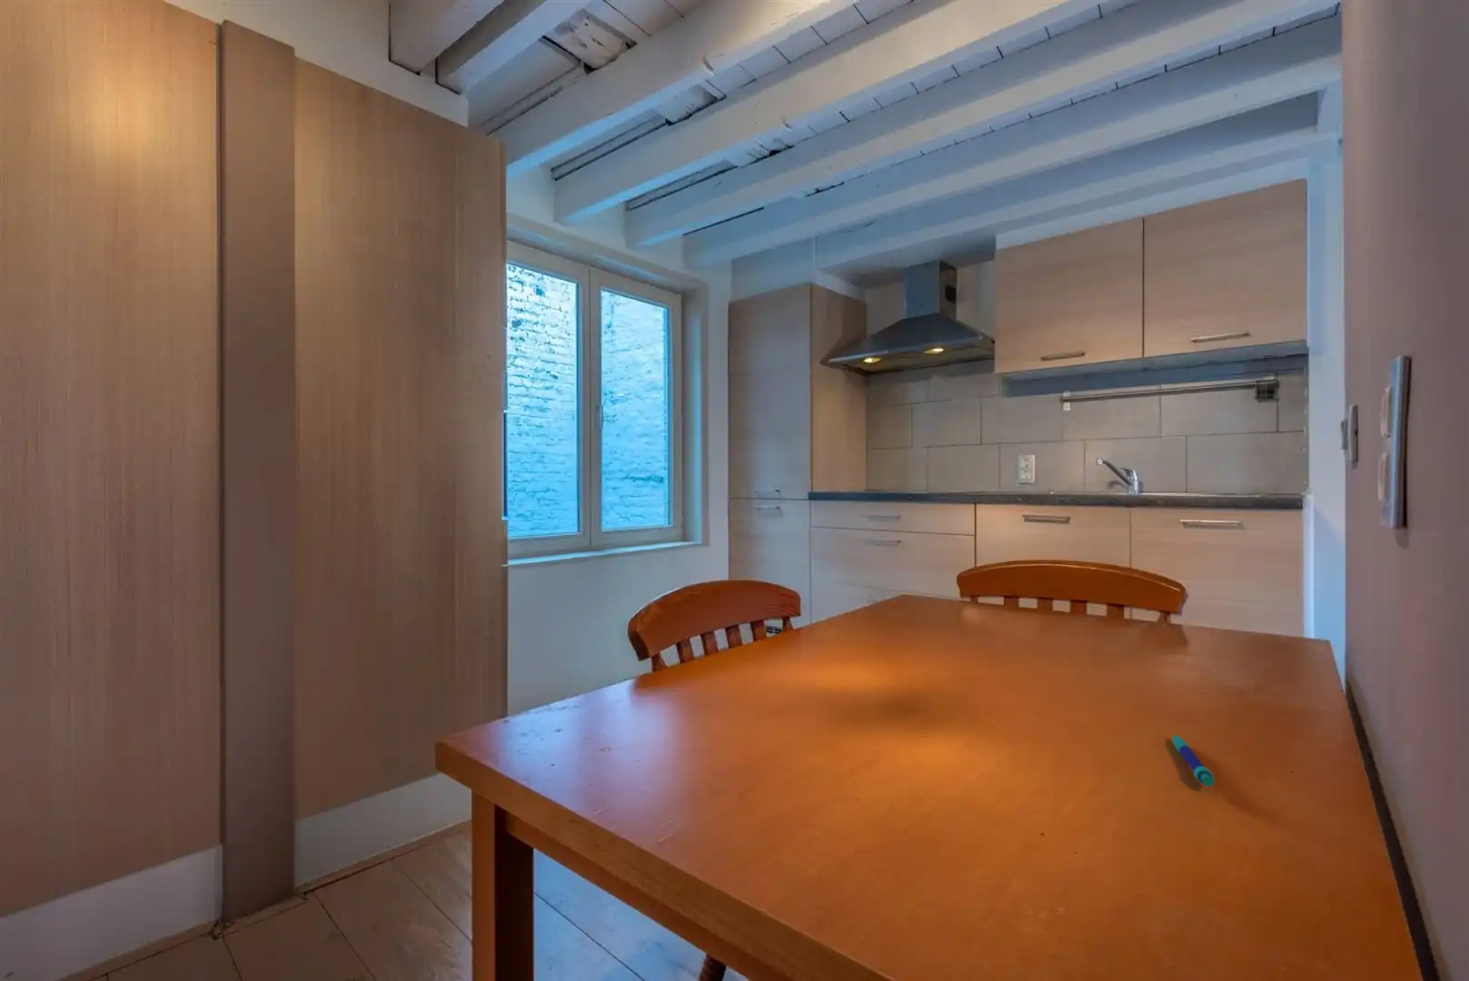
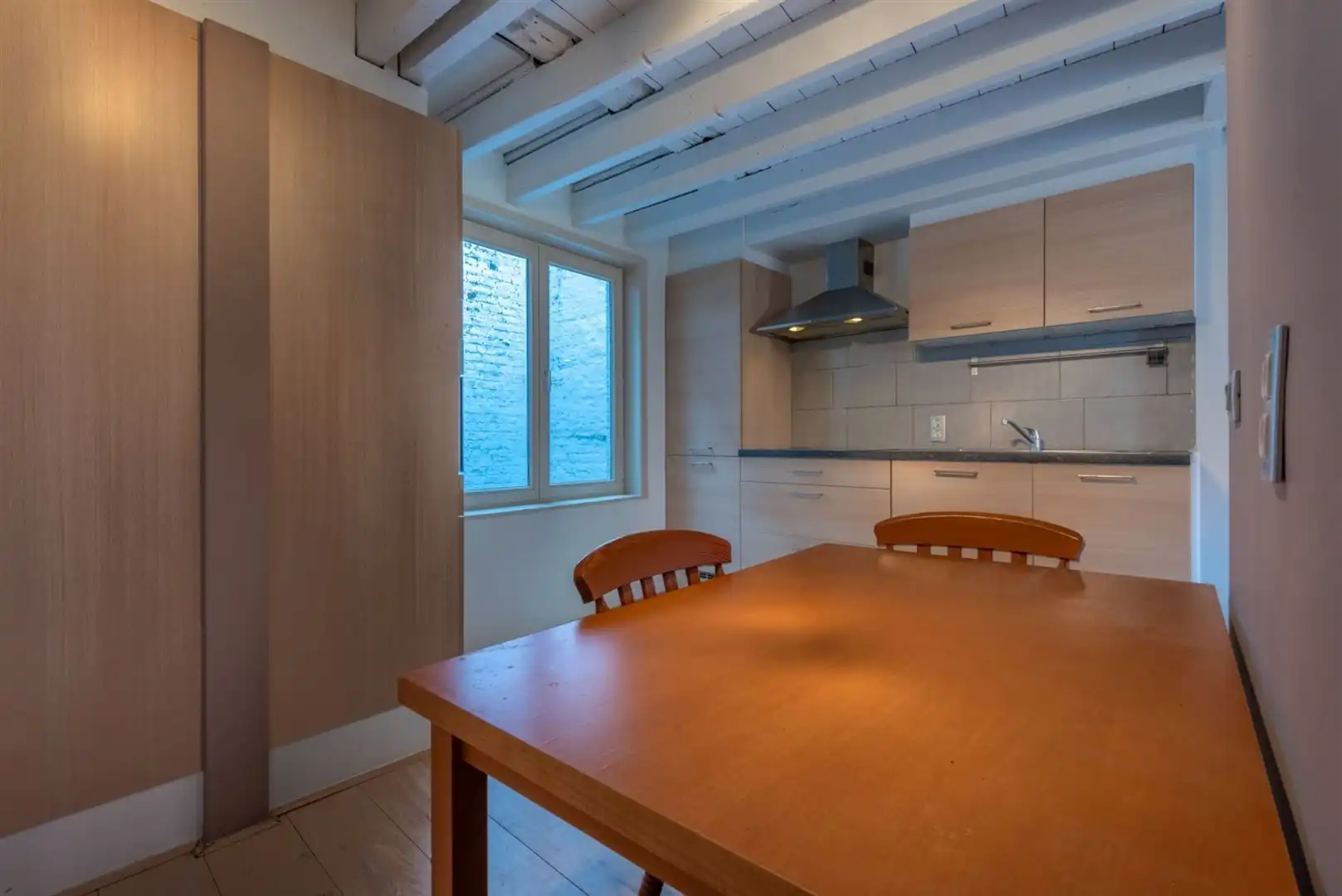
- pen [1172,734,1215,787]
